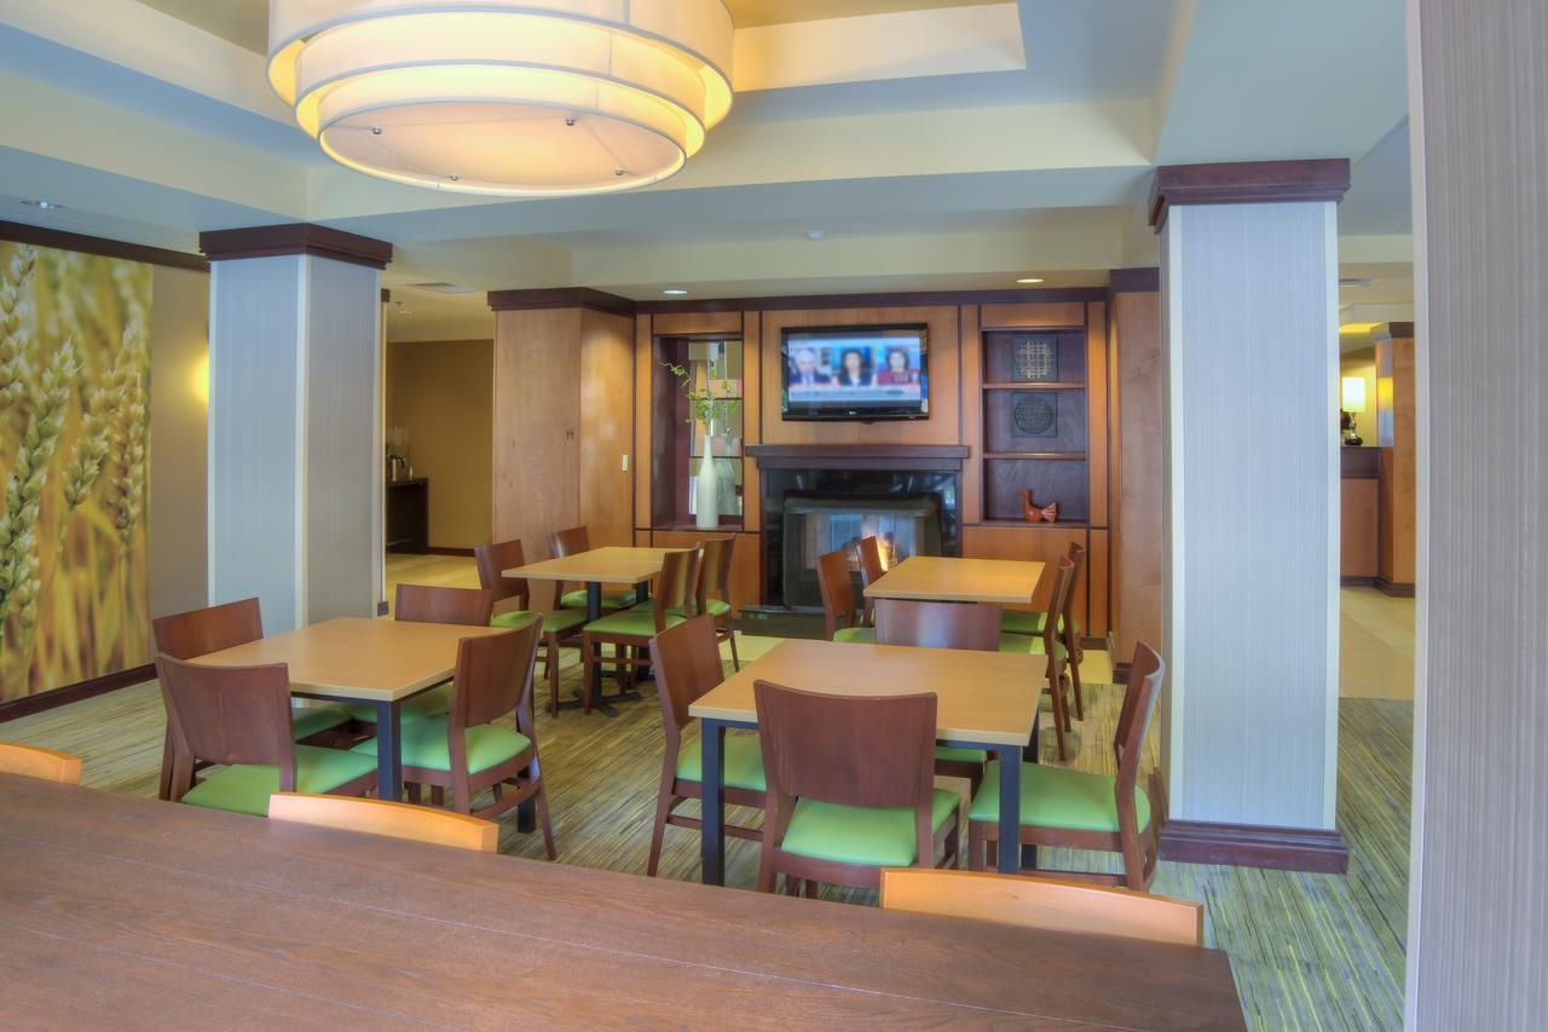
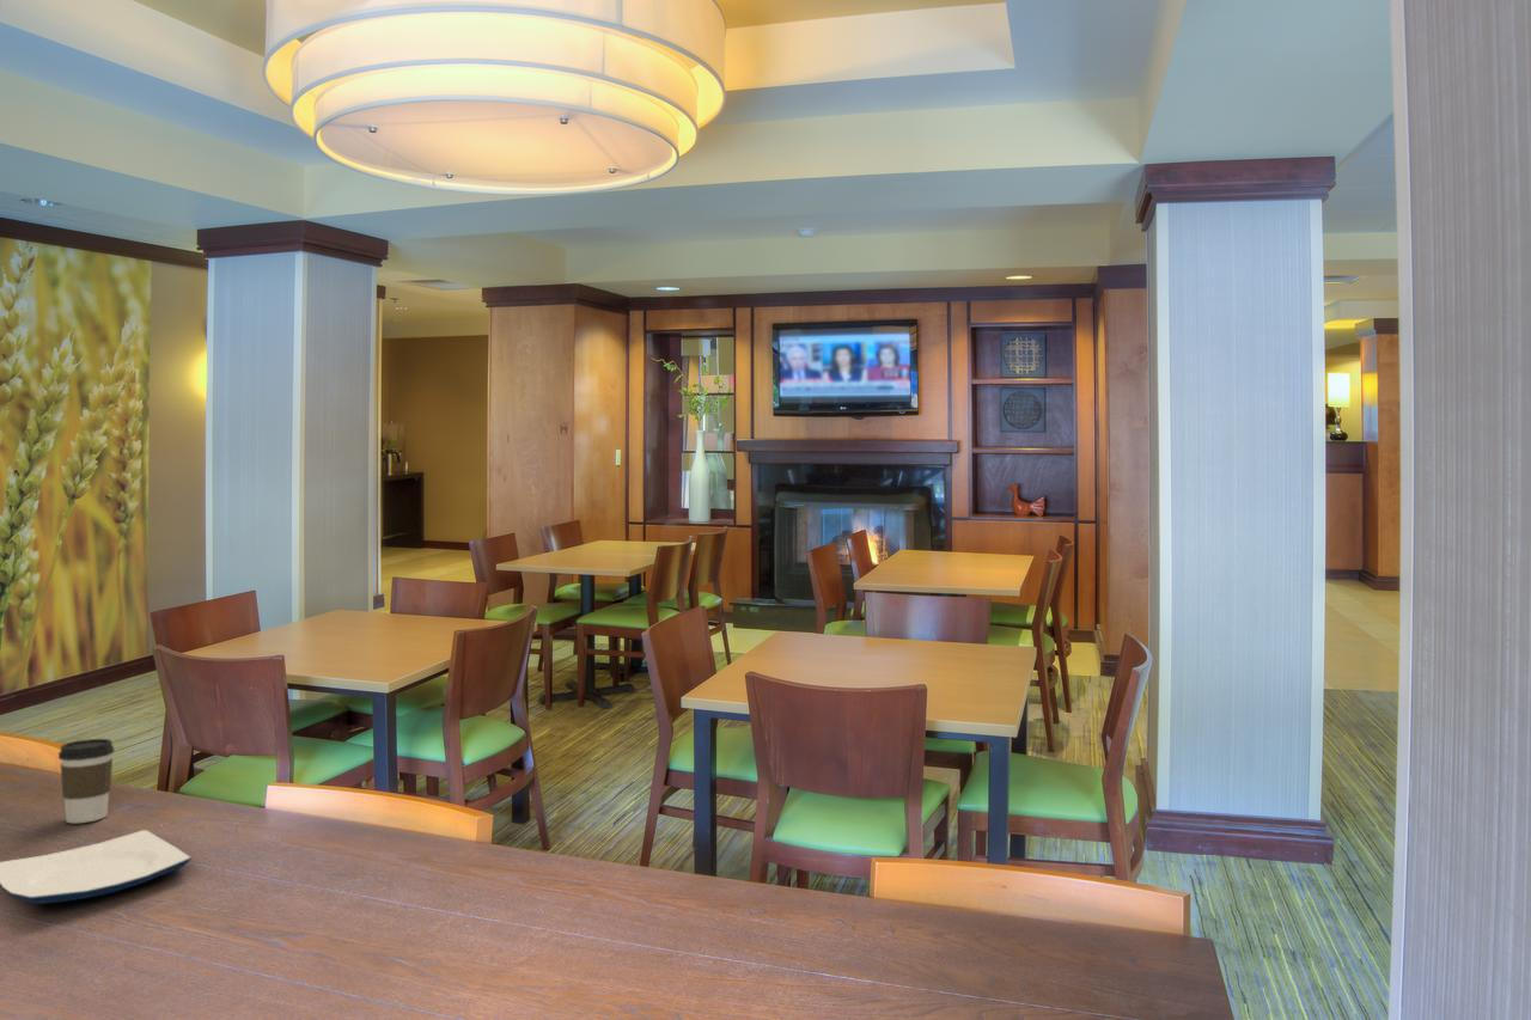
+ plate [0,829,193,905]
+ coffee cup [57,738,115,824]
